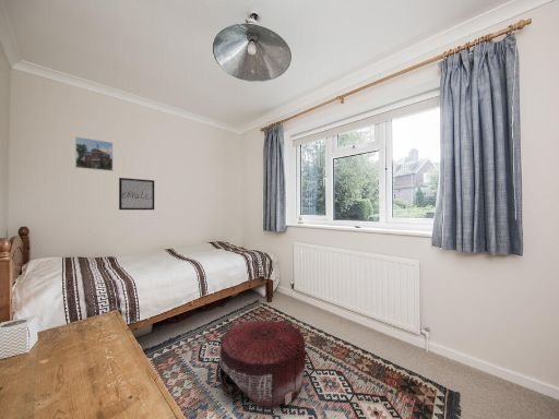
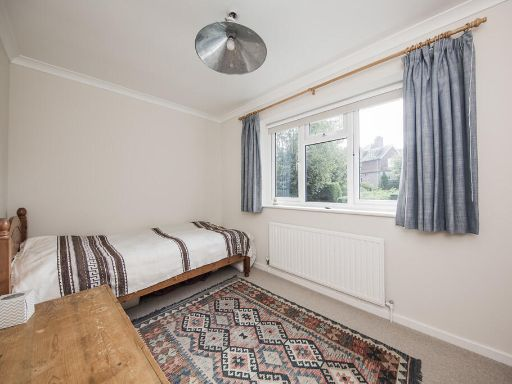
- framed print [74,135,114,172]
- pouf [218,319,308,410]
- wall art [118,177,155,211]
